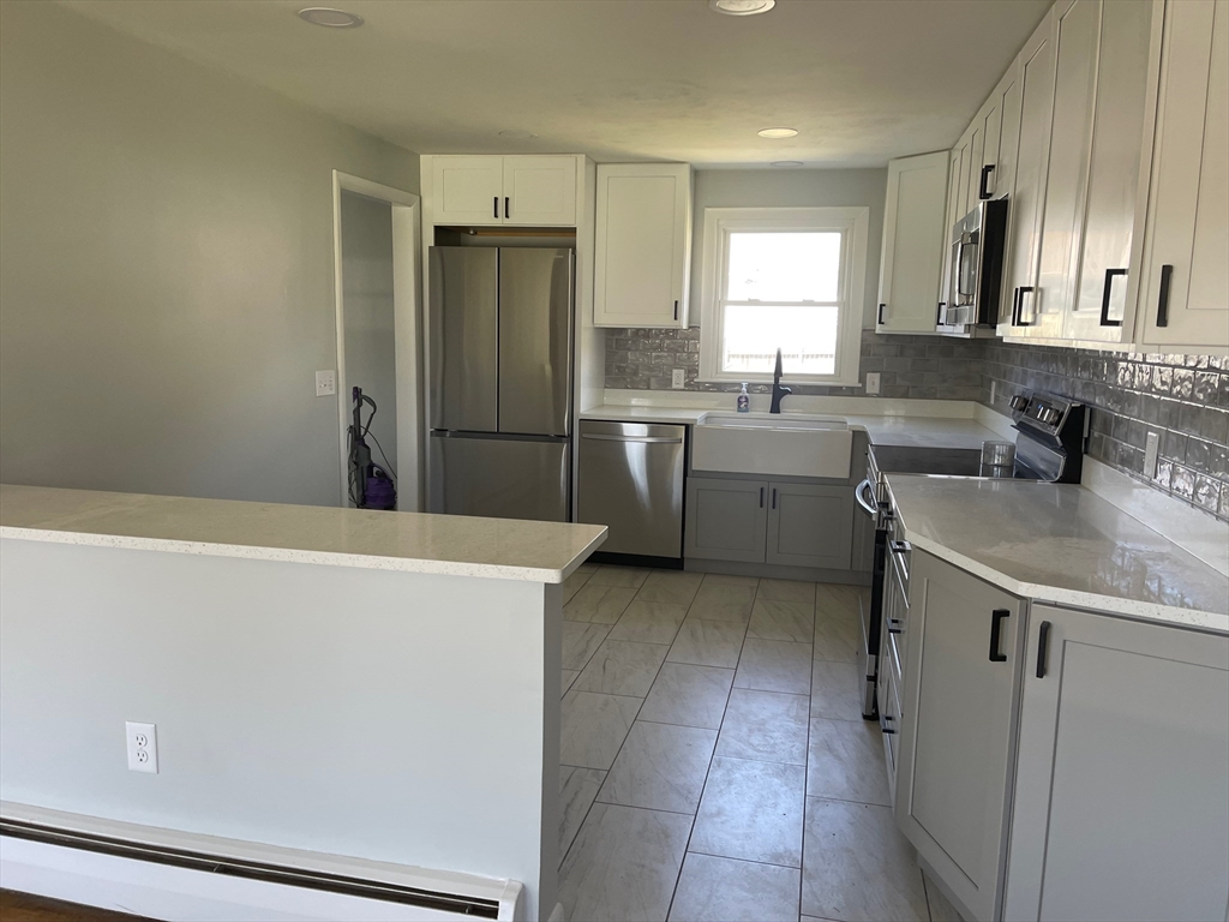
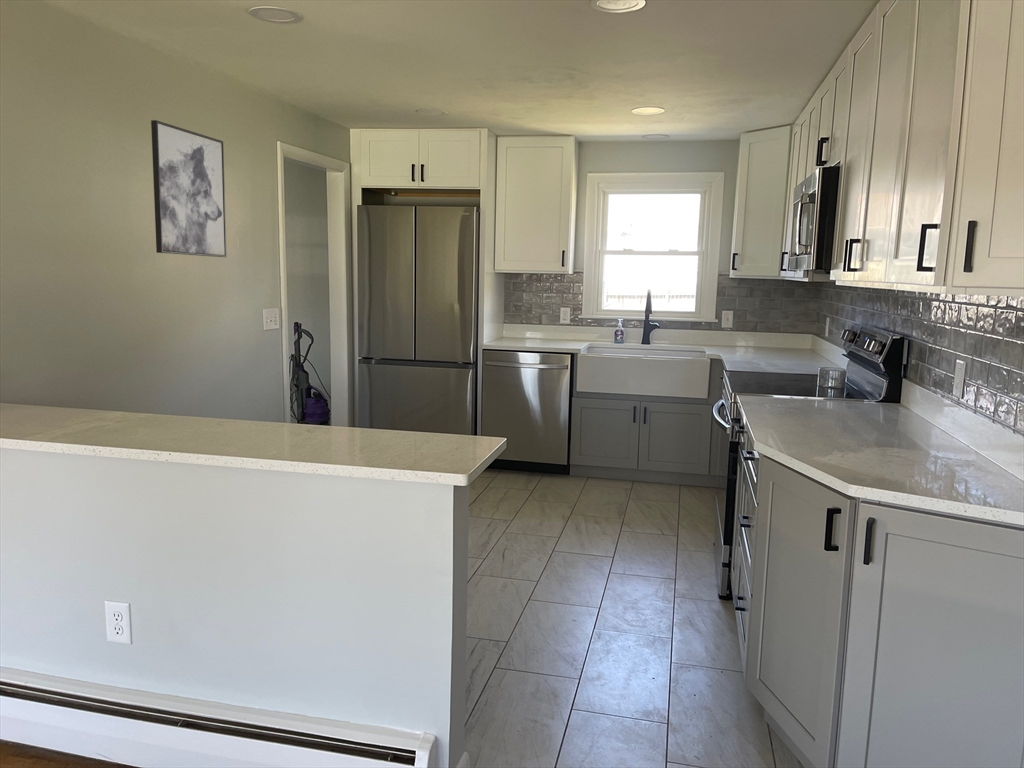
+ wall art [150,119,228,258]
